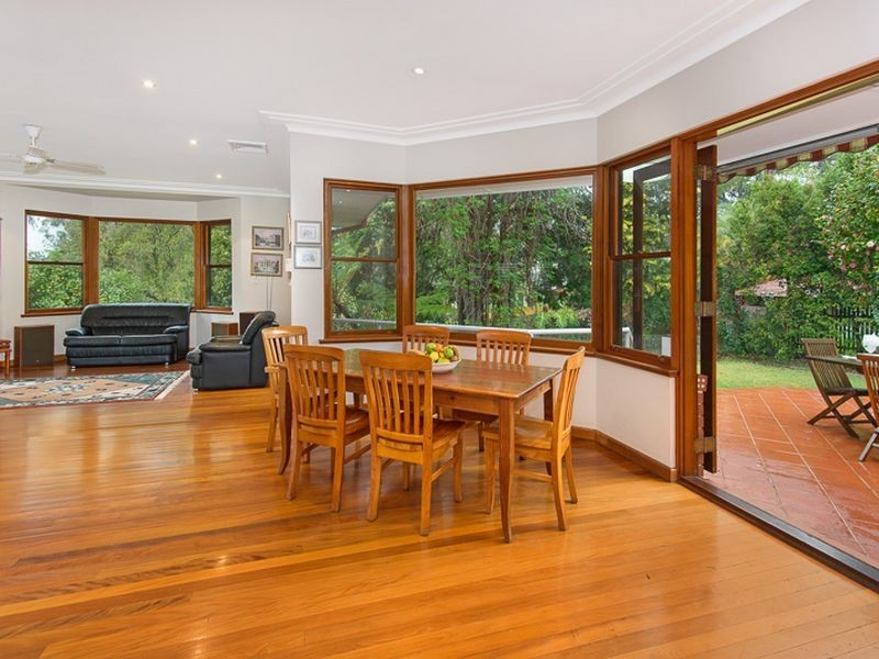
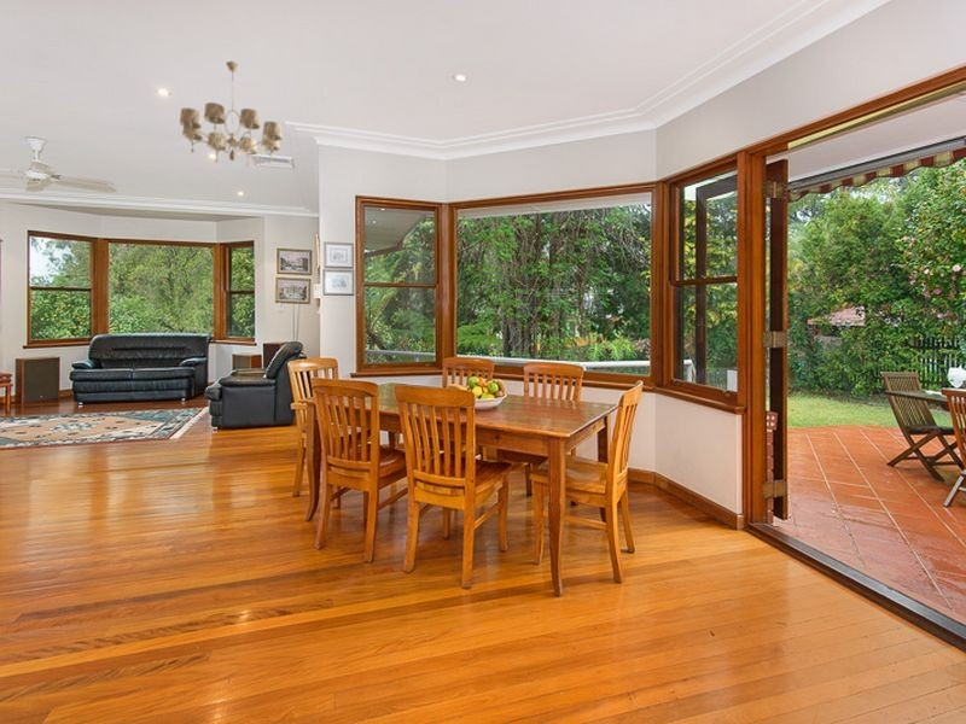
+ chandelier [179,60,284,168]
